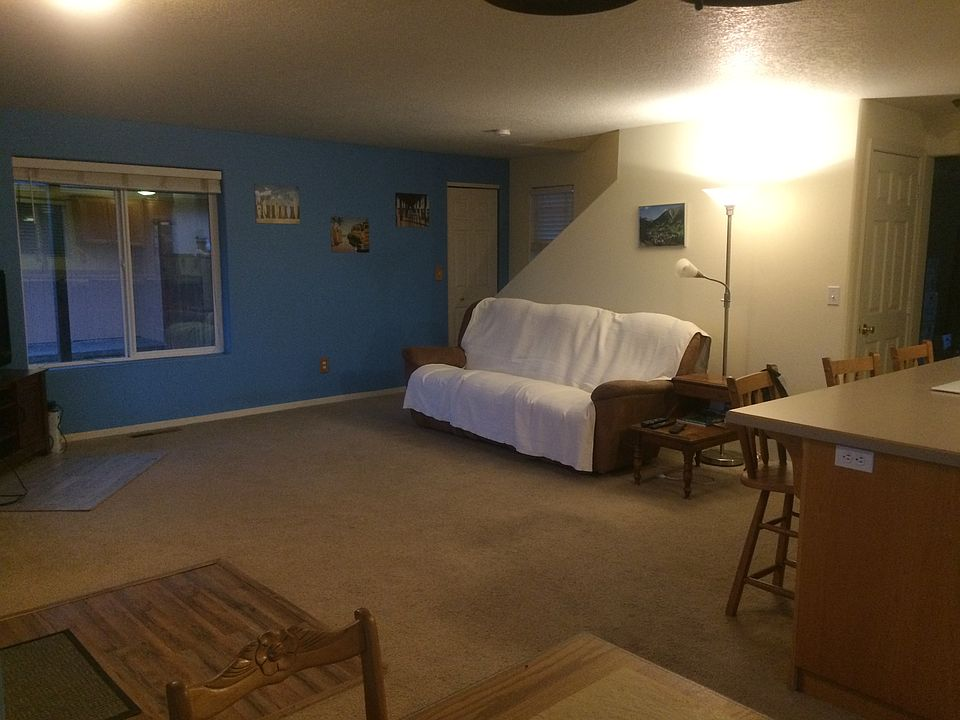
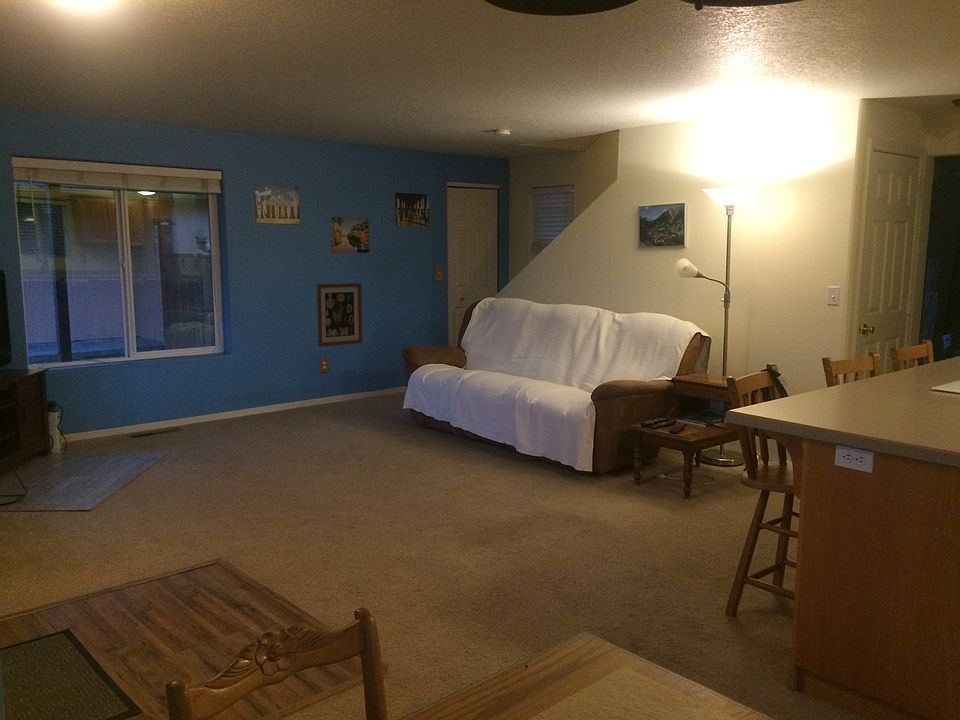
+ wall art [316,282,363,348]
